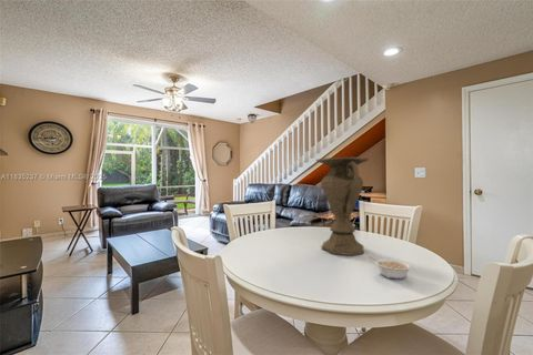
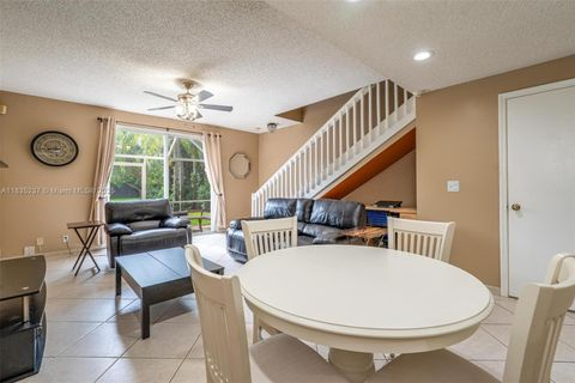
- vase [315,156,370,256]
- legume [369,256,413,281]
